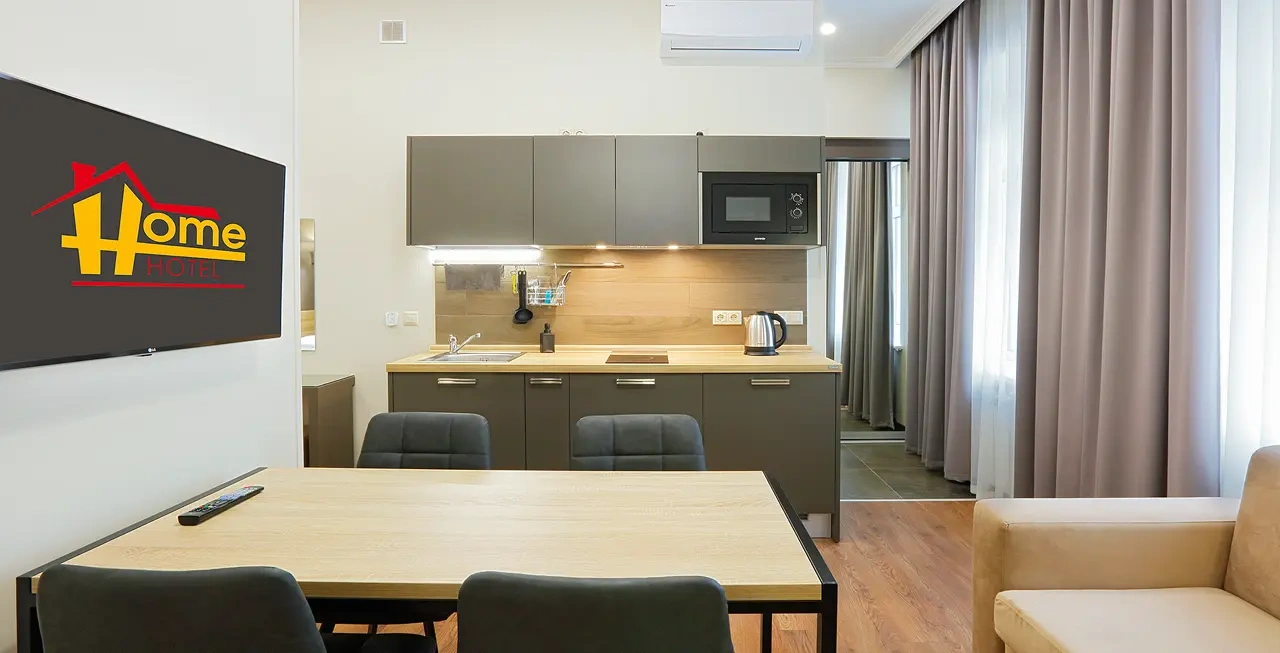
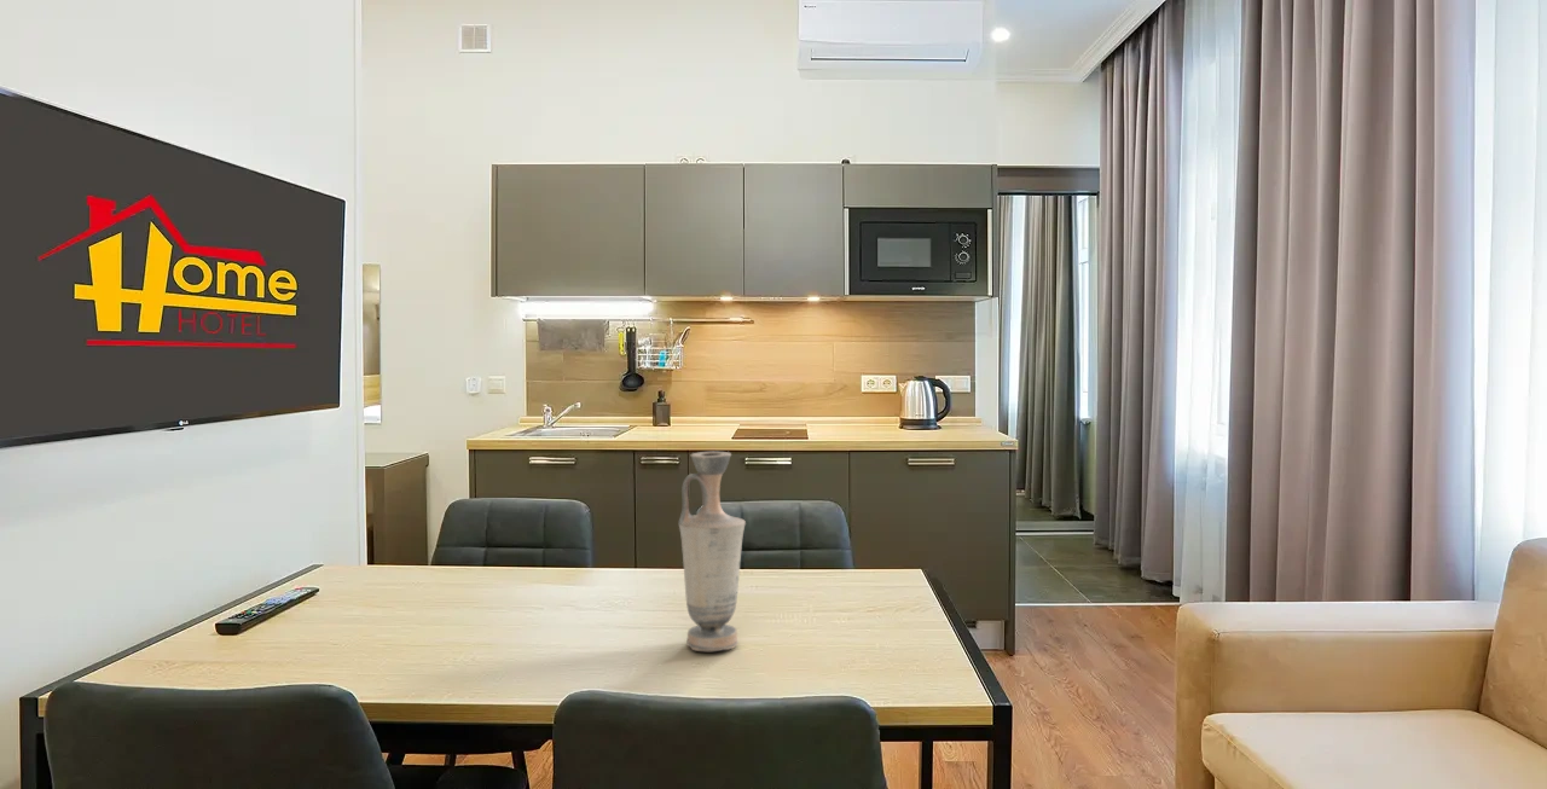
+ vase [678,451,747,652]
